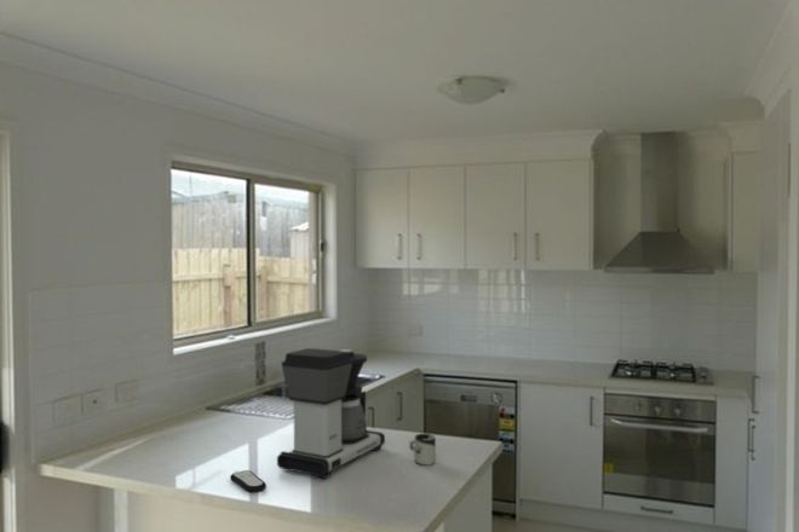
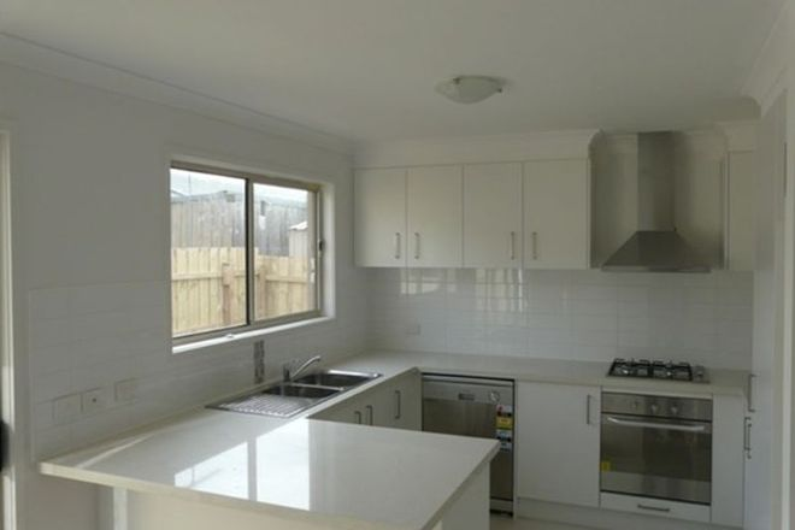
- cup [408,433,437,467]
- remote control [229,469,268,493]
- coffee maker [276,347,386,480]
